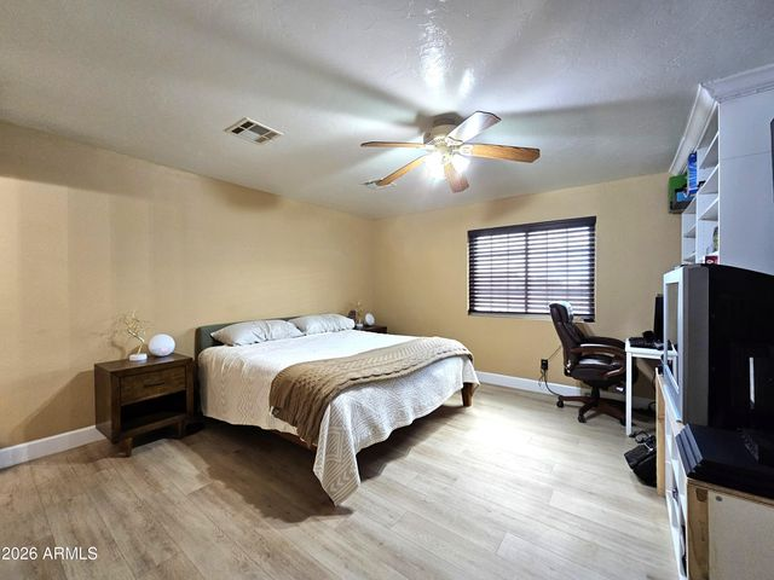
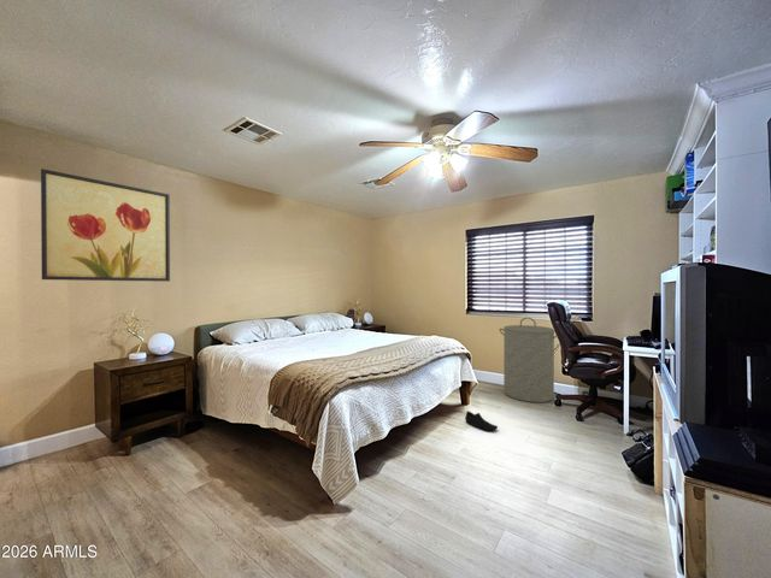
+ wall art [40,167,171,283]
+ shoe [464,411,499,432]
+ laundry hamper [499,317,558,403]
